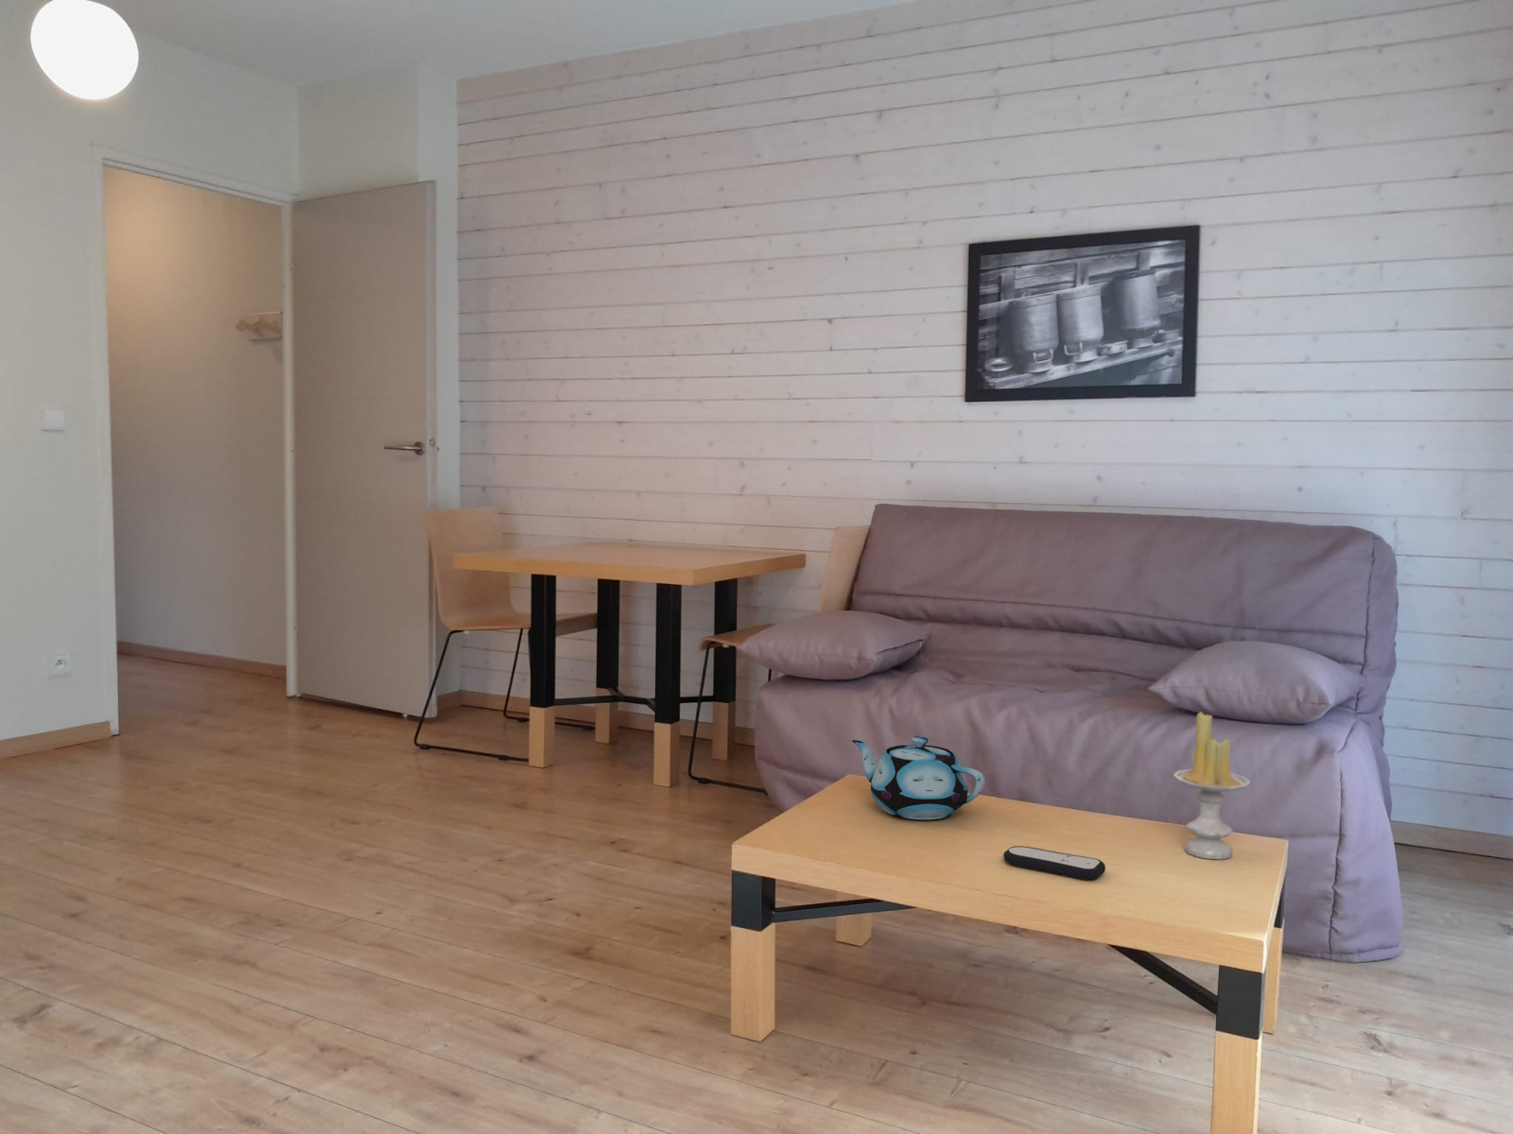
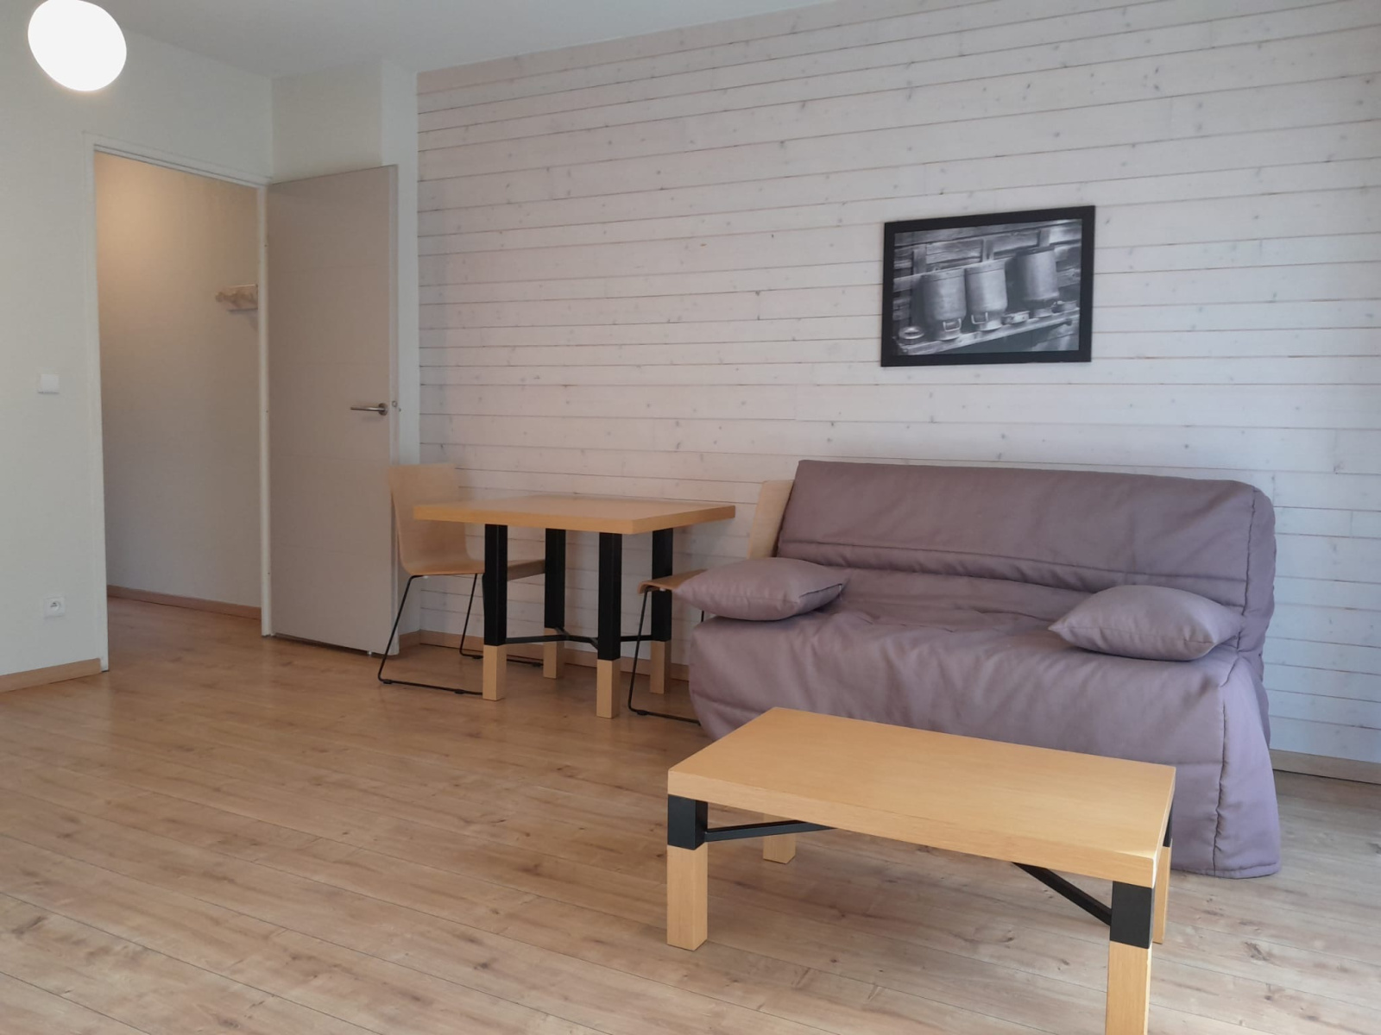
- teapot [851,735,985,821]
- candle [1172,711,1251,860]
- remote control [1002,845,1107,881]
